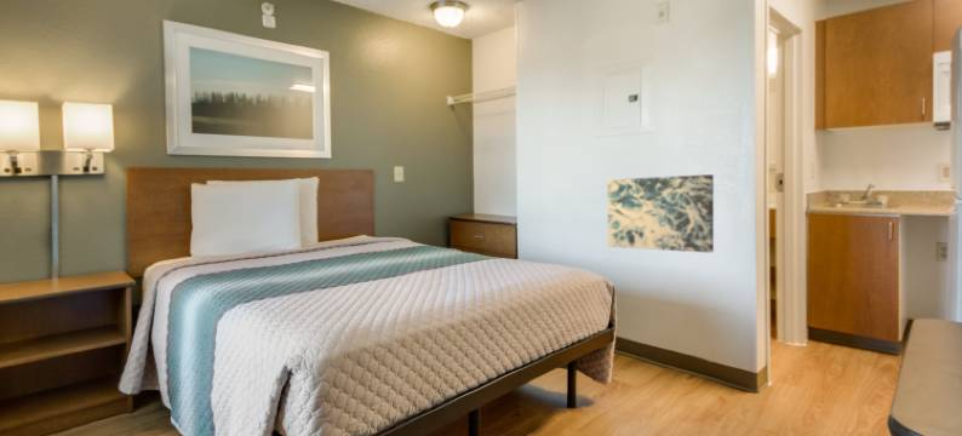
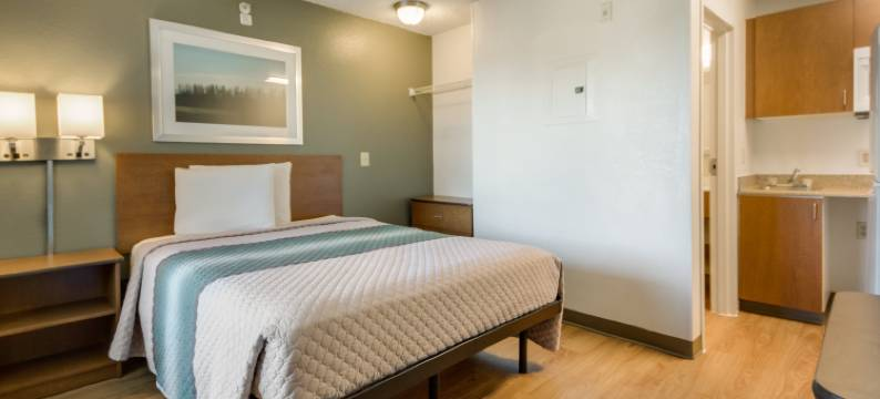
- wall art [606,173,715,254]
